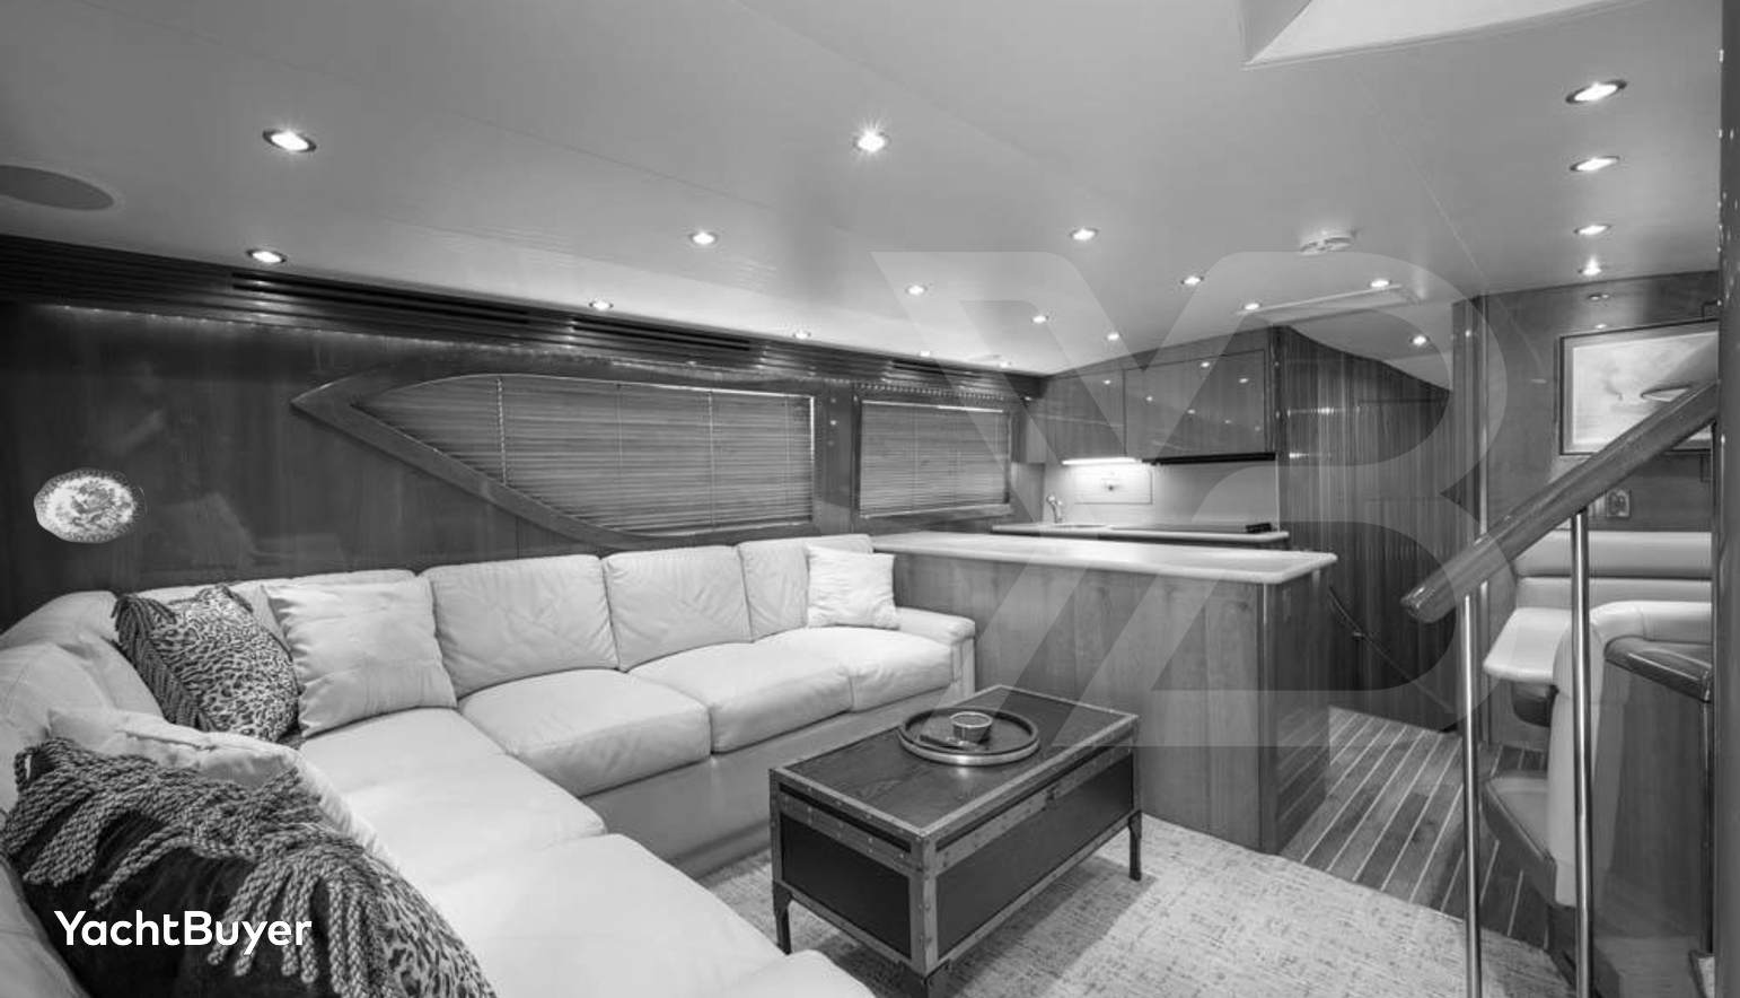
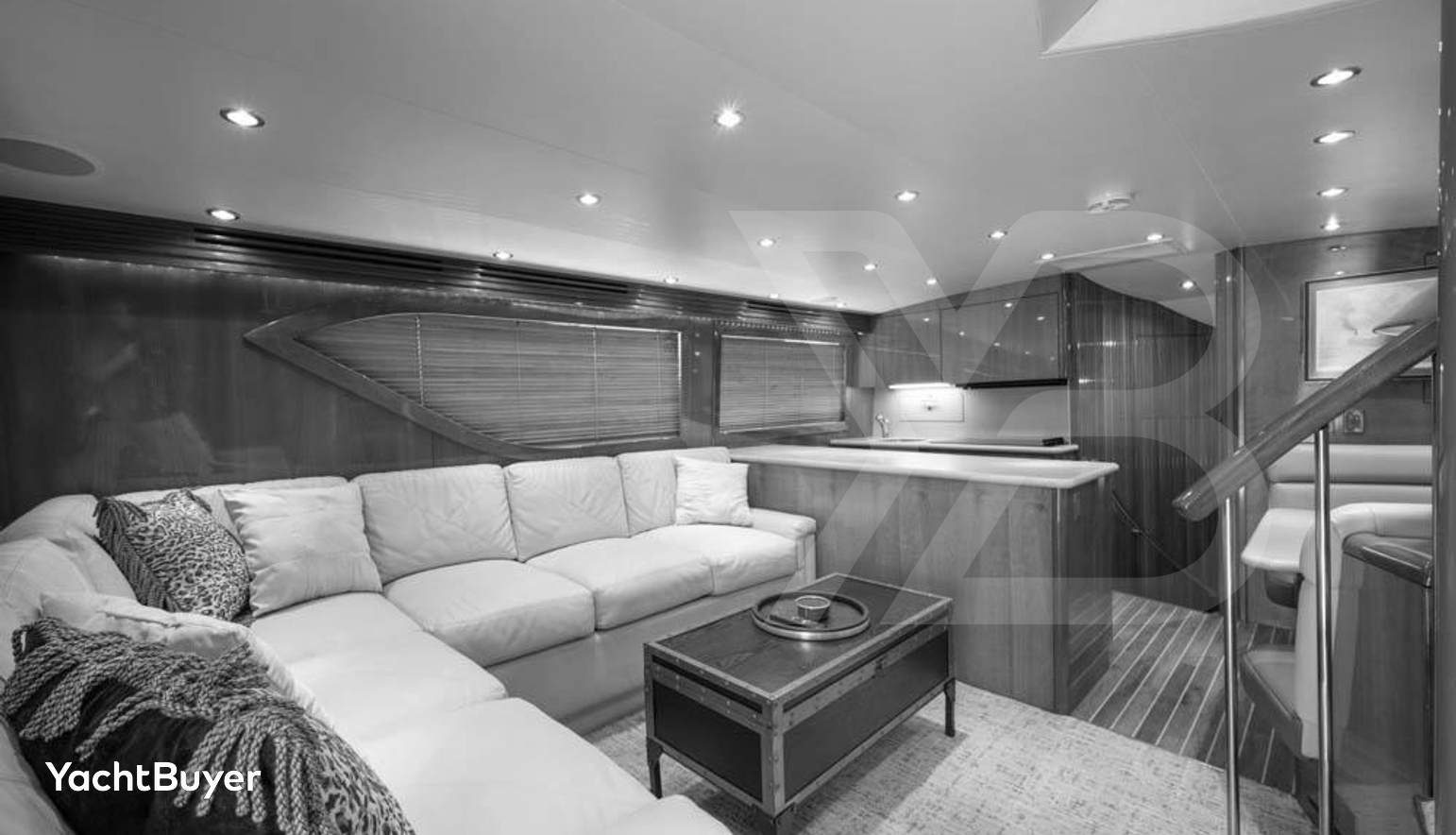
- decorative plate [32,467,148,544]
